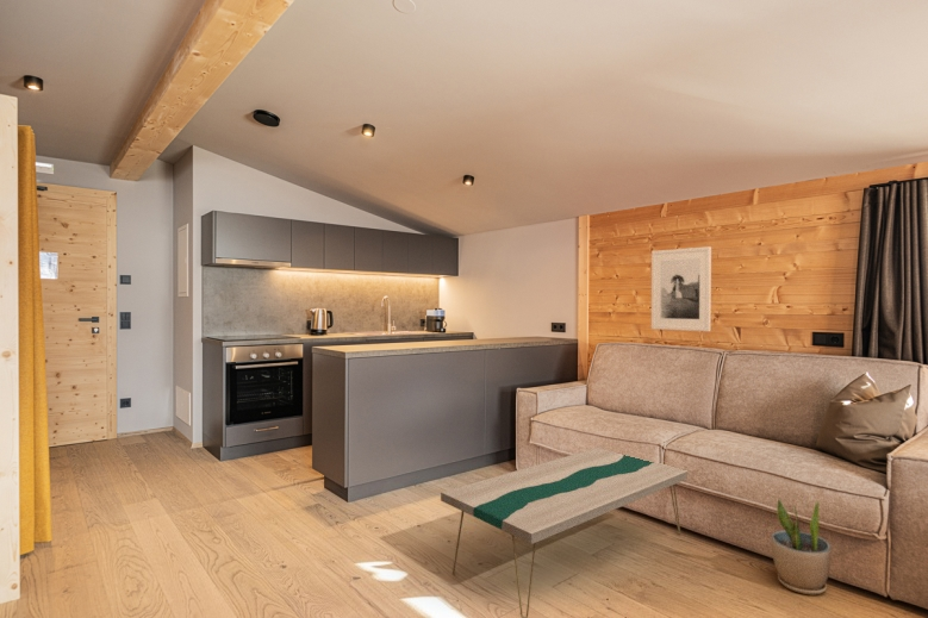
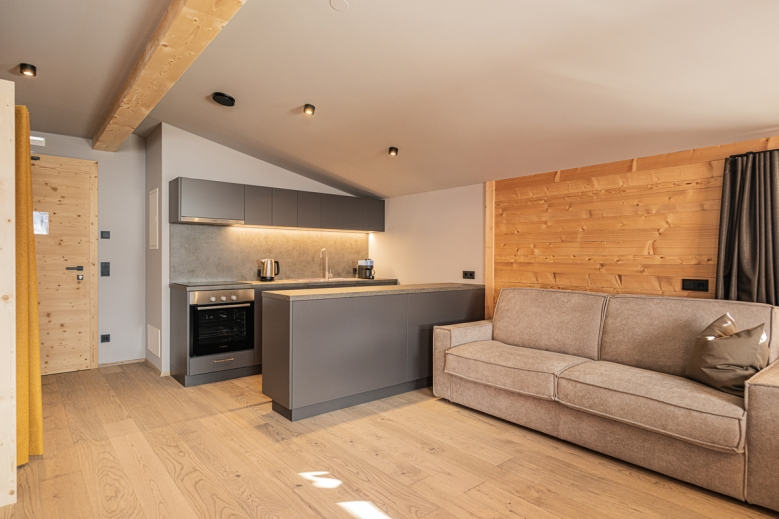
- potted plant [771,498,832,595]
- coffee table [440,447,689,618]
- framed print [650,245,712,332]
